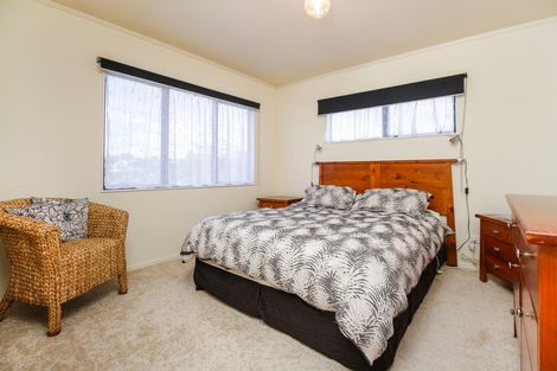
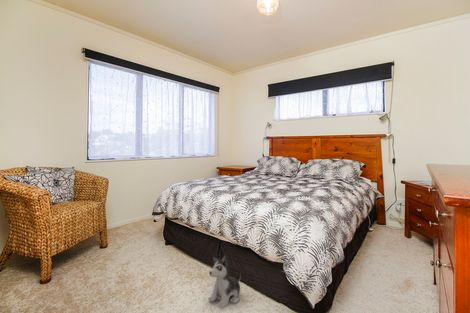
+ plush toy [207,255,242,309]
